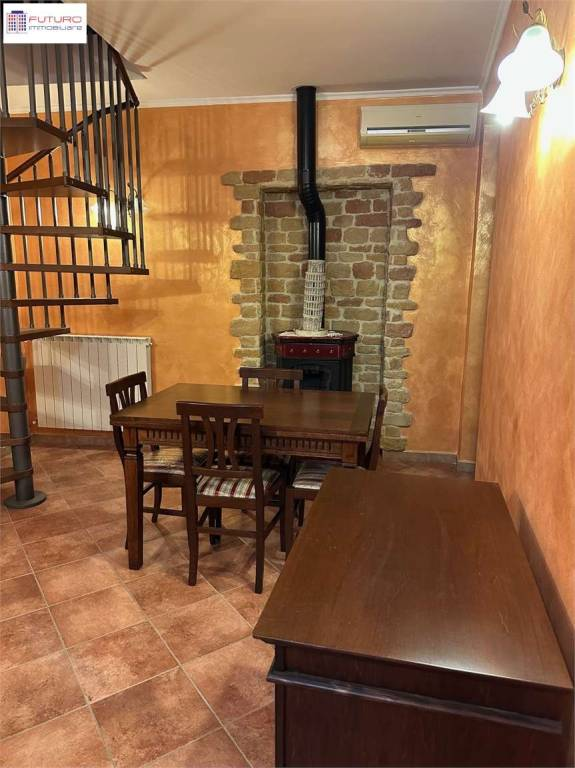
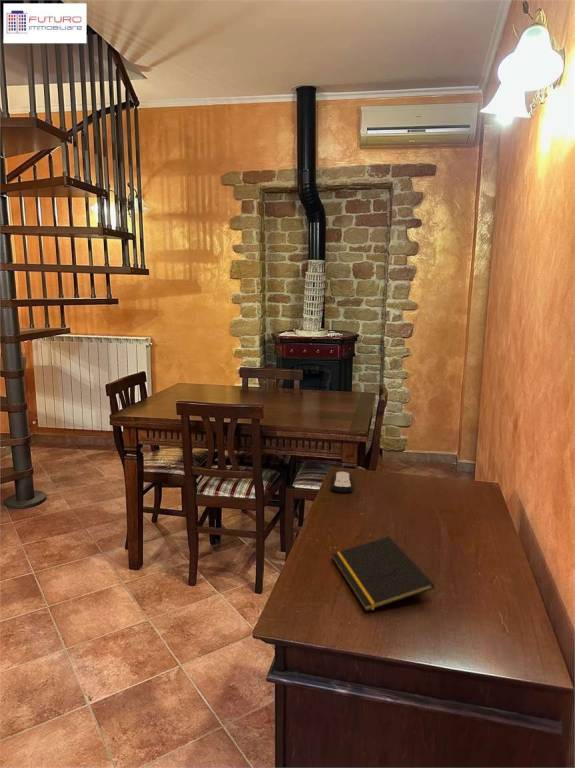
+ remote control [331,470,354,493]
+ notepad [331,535,435,612]
